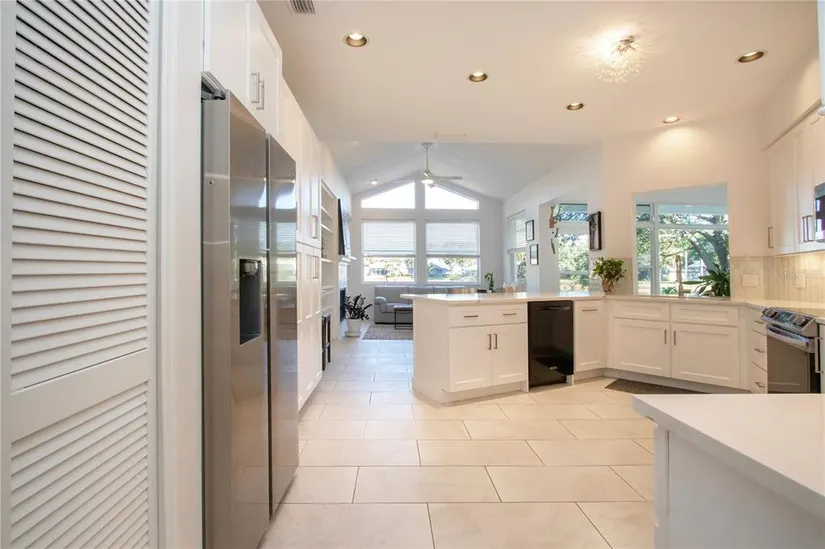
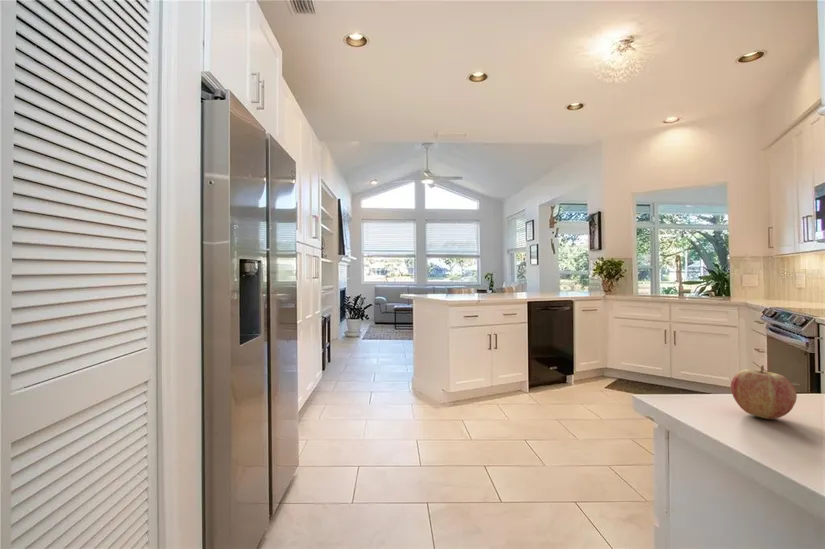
+ fruit [730,364,798,420]
